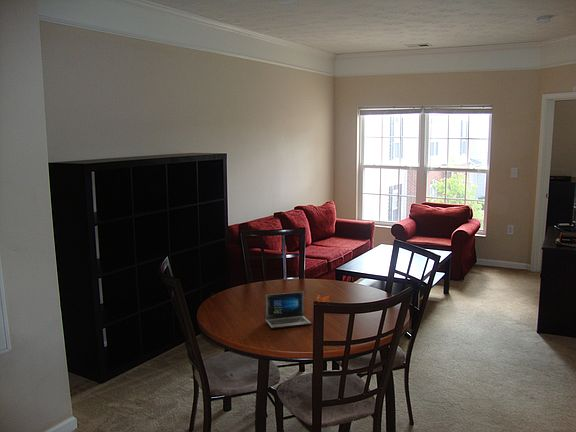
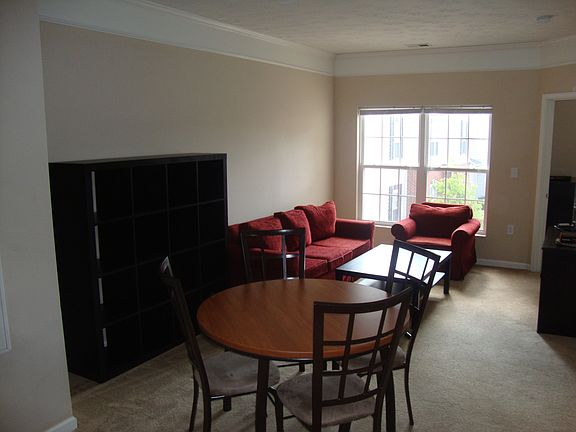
- laptop [264,290,332,330]
